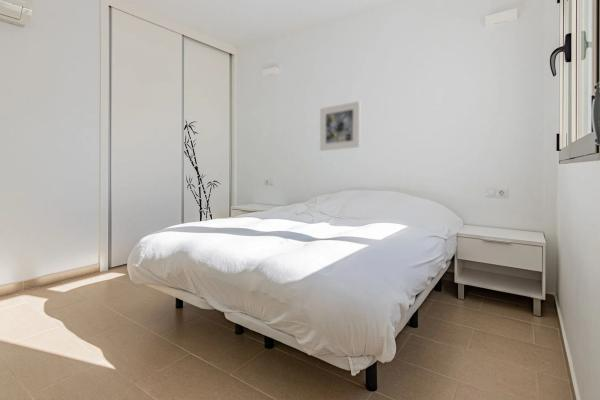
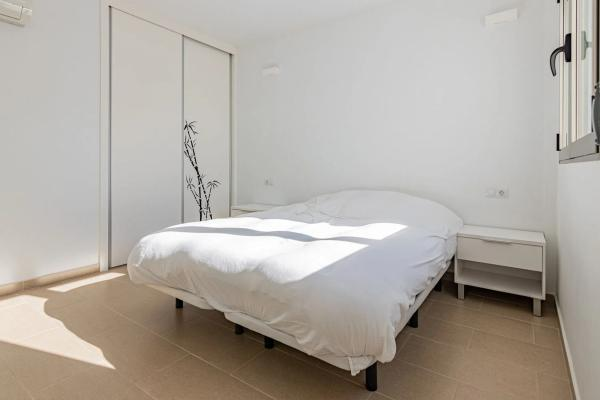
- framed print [319,100,361,152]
